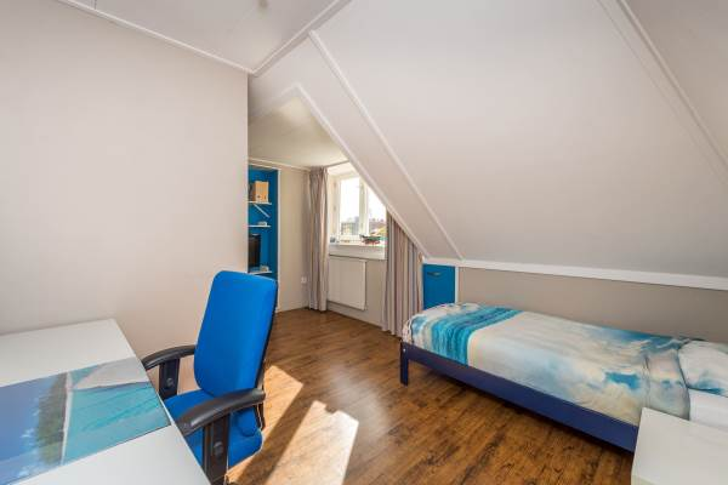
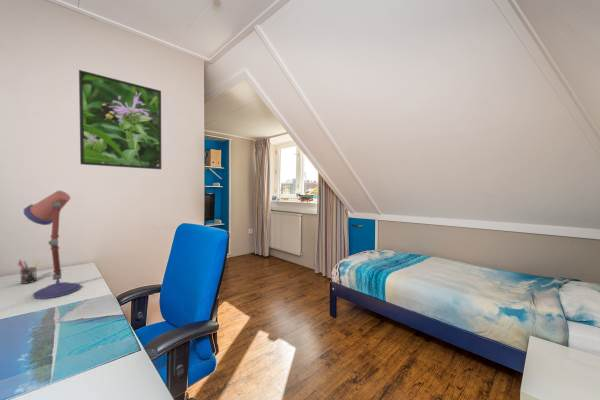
+ pen holder [17,259,40,285]
+ desk lamp [22,190,82,300]
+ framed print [78,69,162,170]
